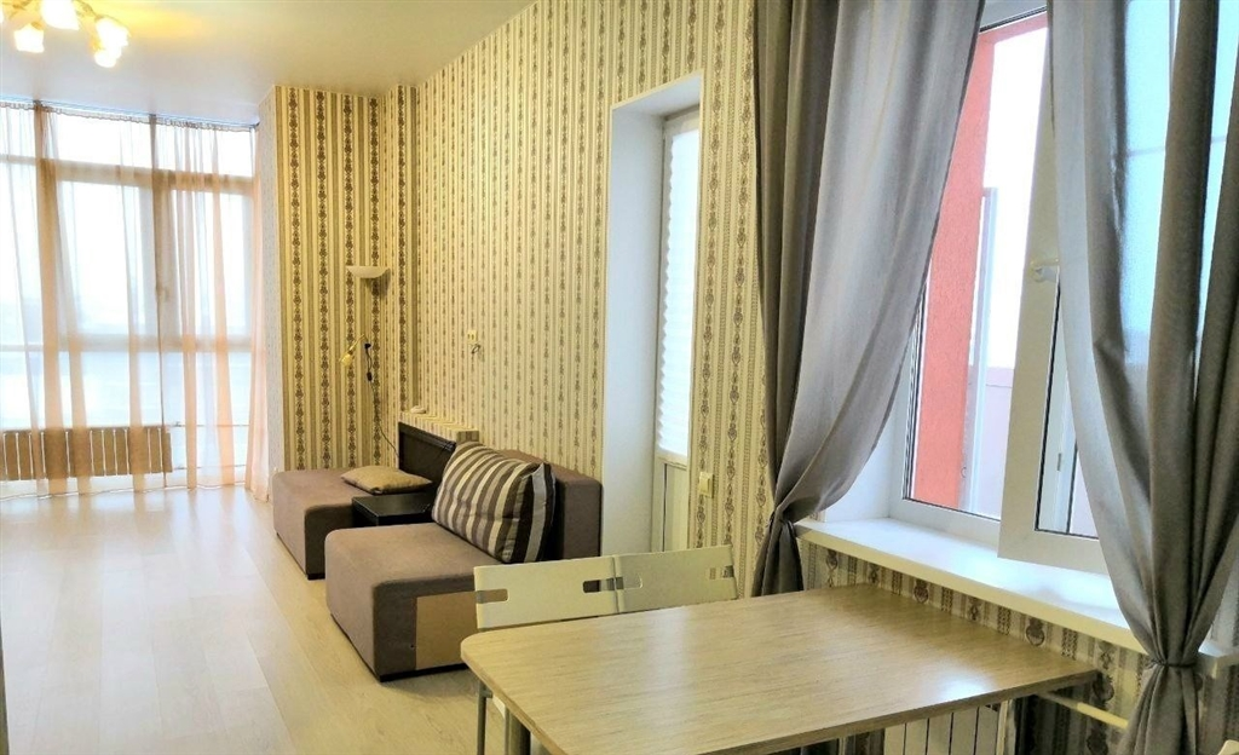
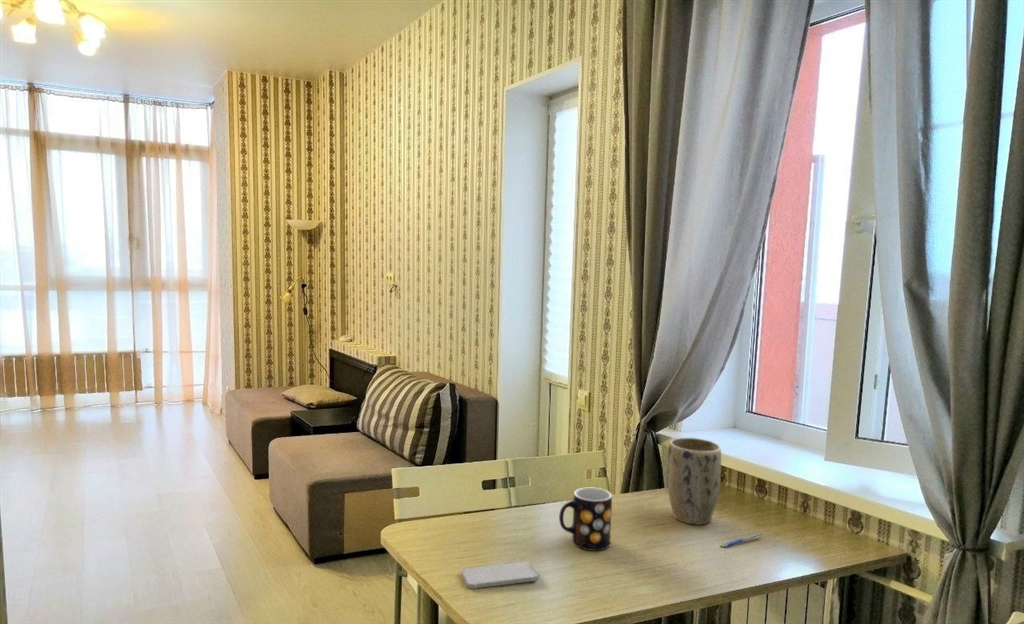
+ plant pot [666,437,722,526]
+ mug [558,487,613,552]
+ pen [719,531,764,549]
+ smartphone [460,560,539,590]
